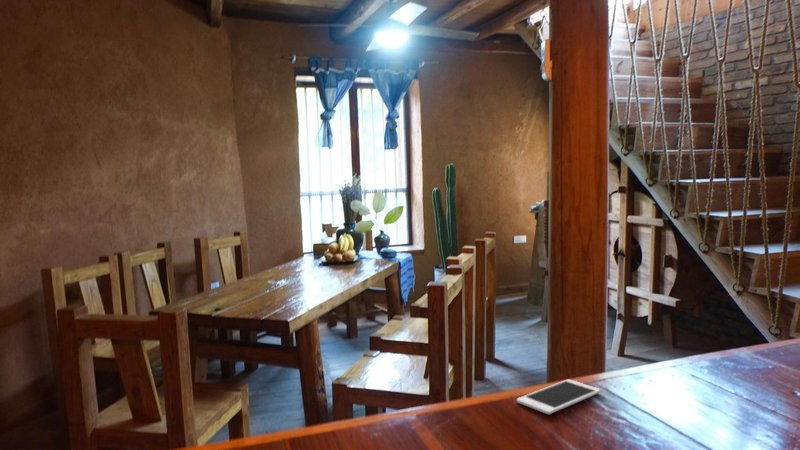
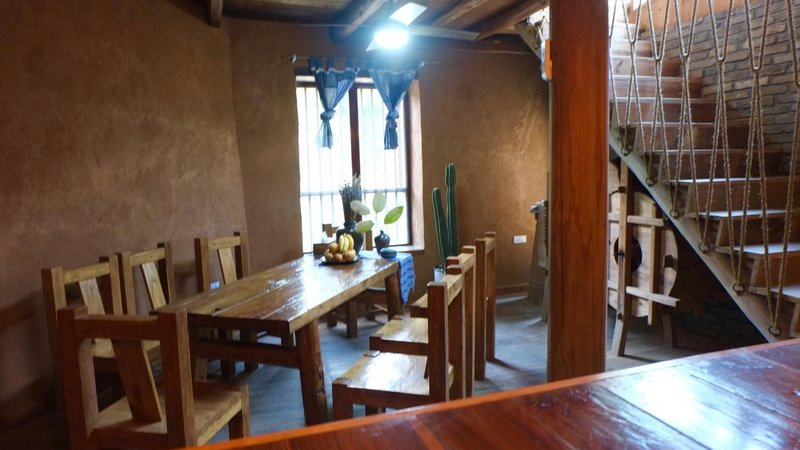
- cell phone [516,378,602,415]
